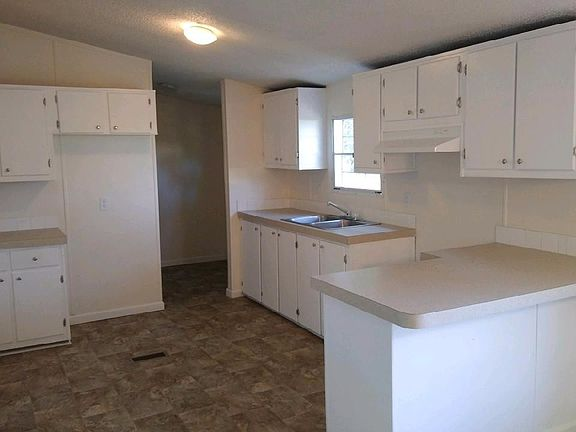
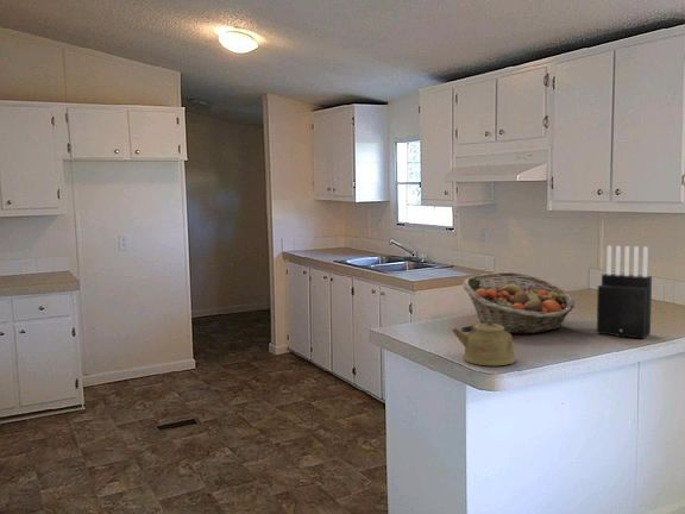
+ fruit basket [461,271,576,334]
+ kettle [451,319,516,366]
+ knife block [596,245,653,340]
